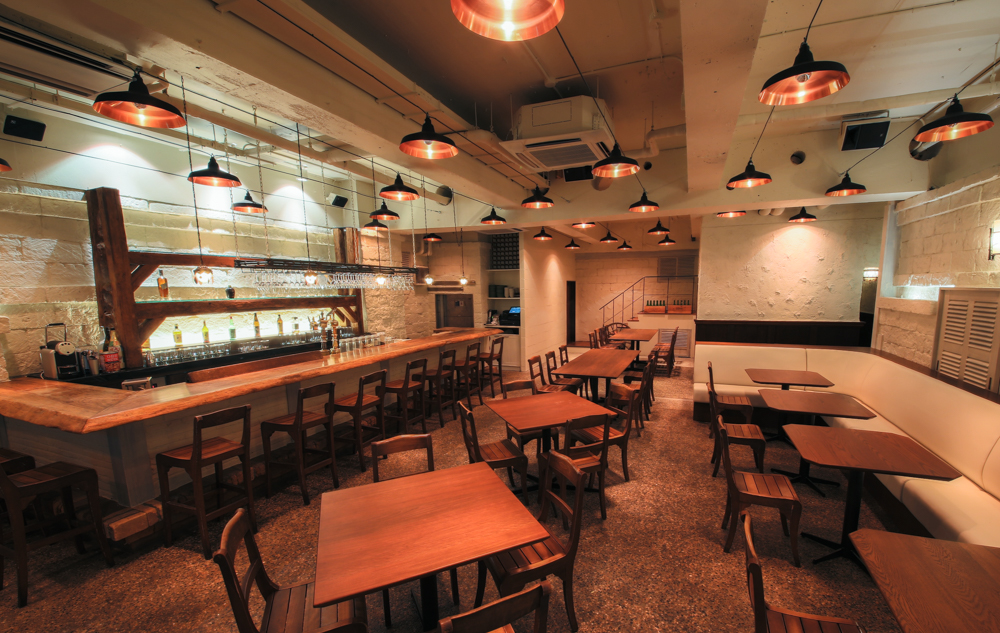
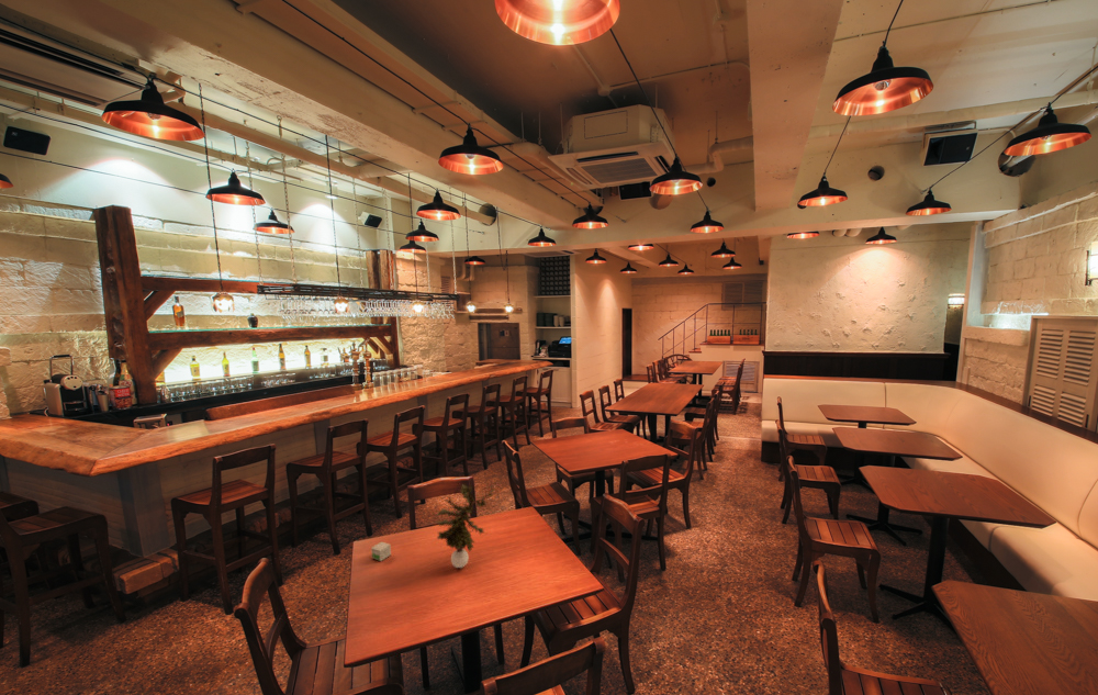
+ potted plant [435,483,496,569]
+ small box [370,540,392,562]
